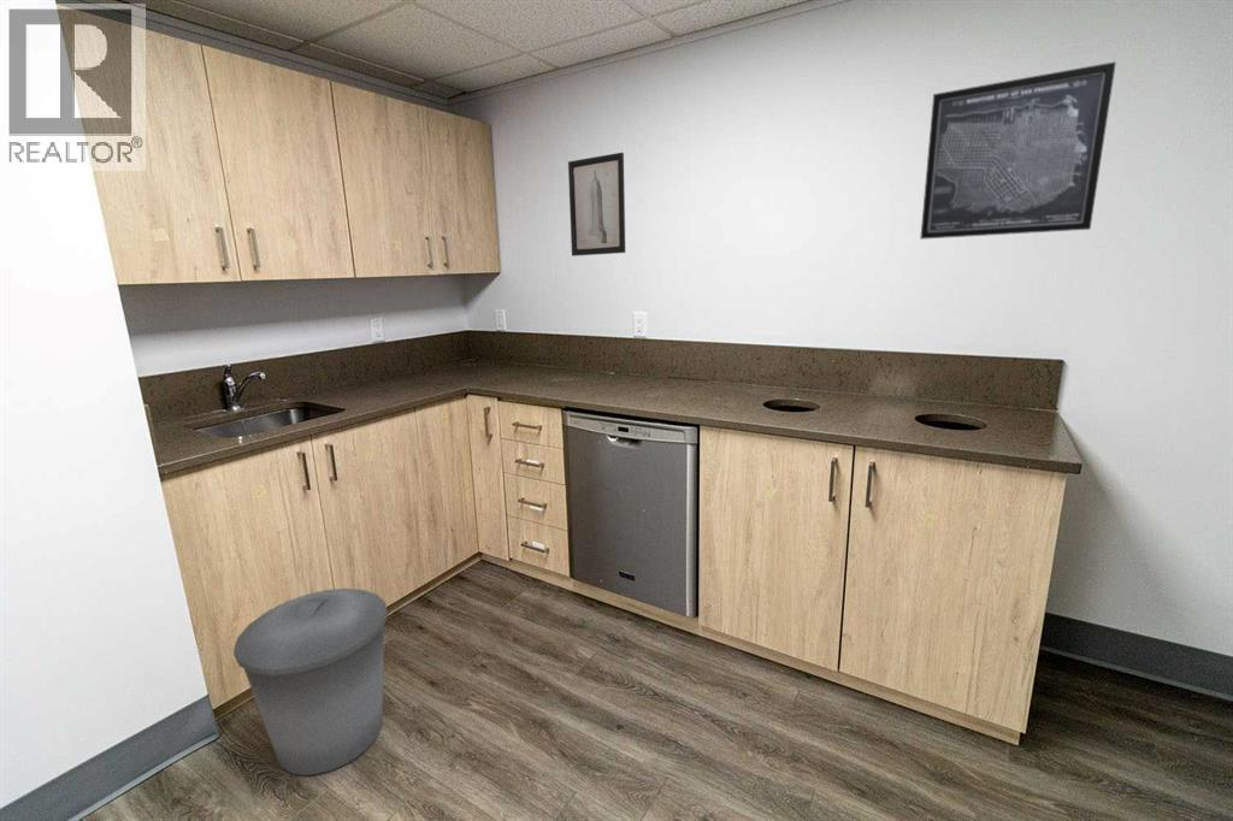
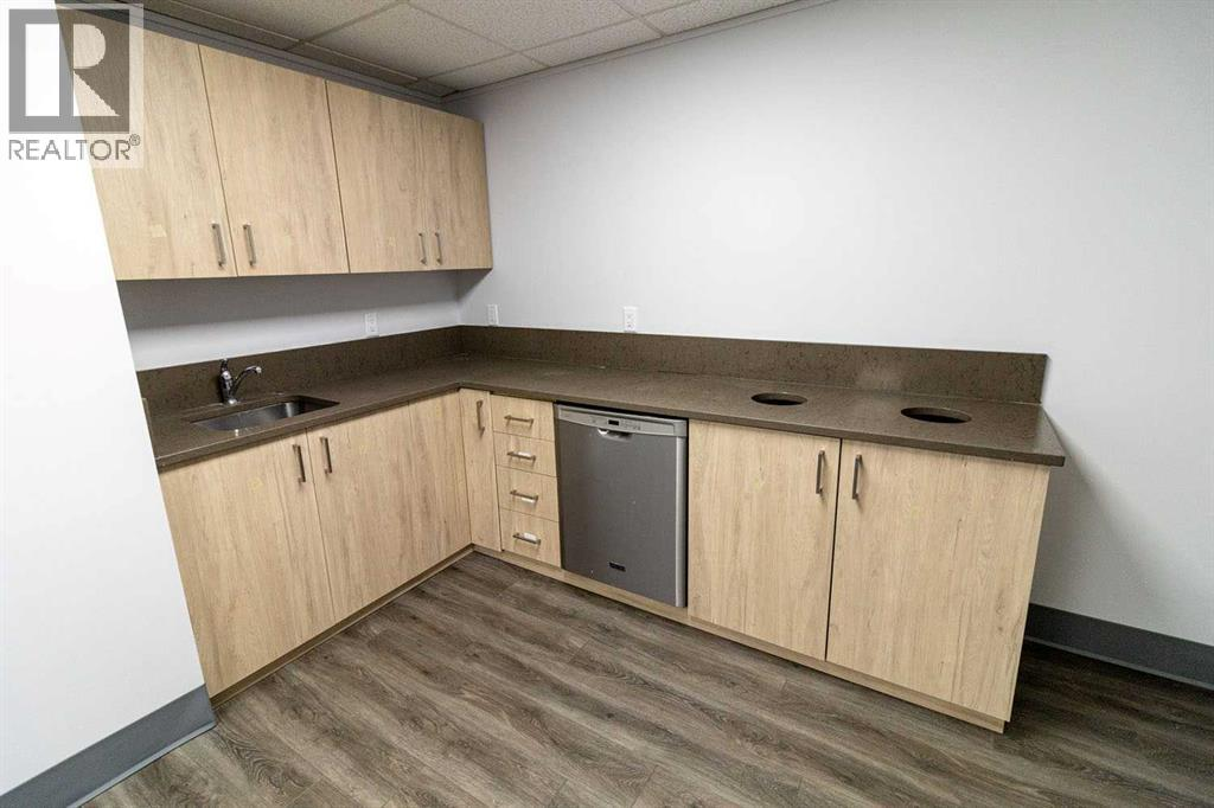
- wall art [567,152,626,258]
- trash can [232,587,389,776]
- wall art [919,60,1117,241]
